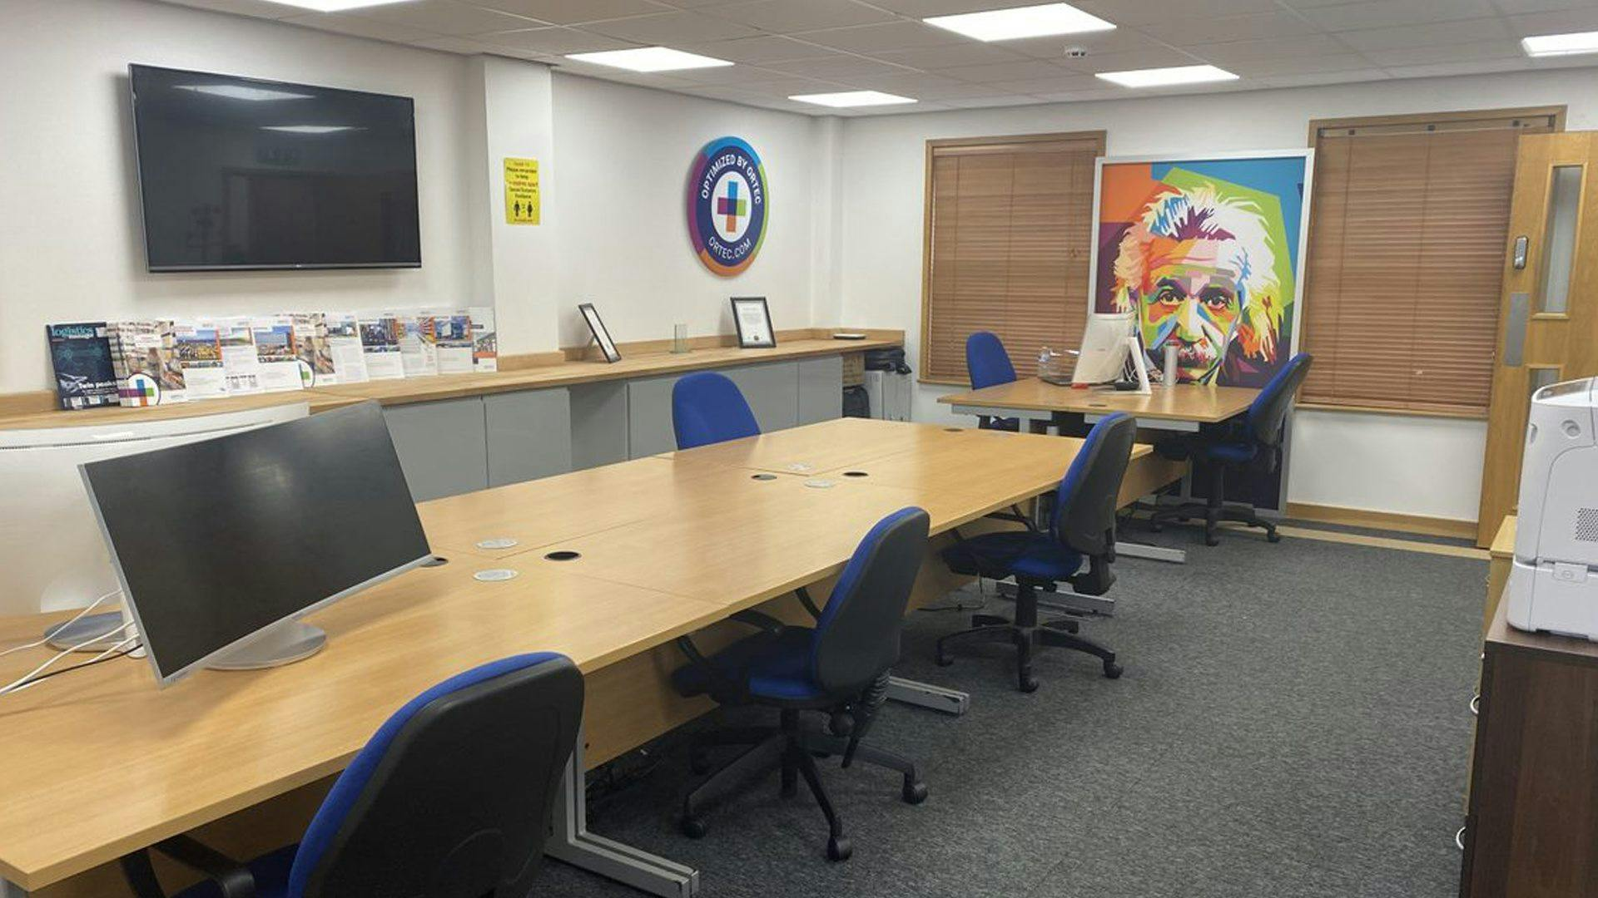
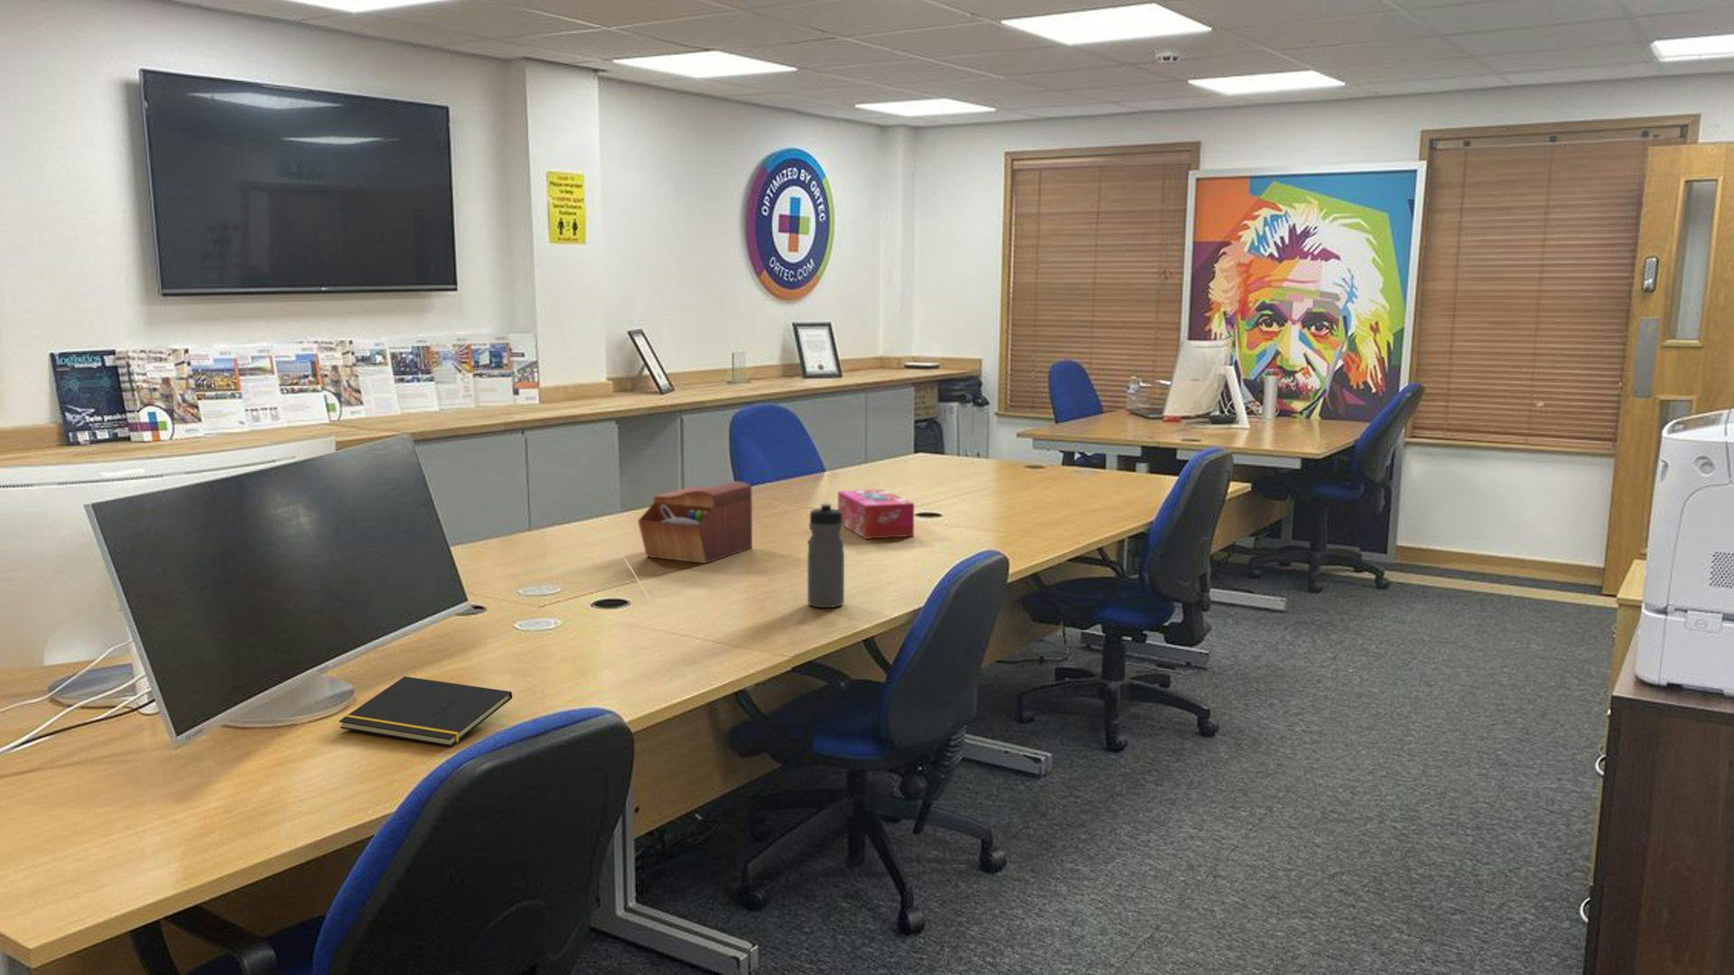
+ sewing box [637,480,753,564]
+ tissue box [837,488,915,539]
+ notepad [338,675,513,748]
+ water bottle [806,502,846,608]
